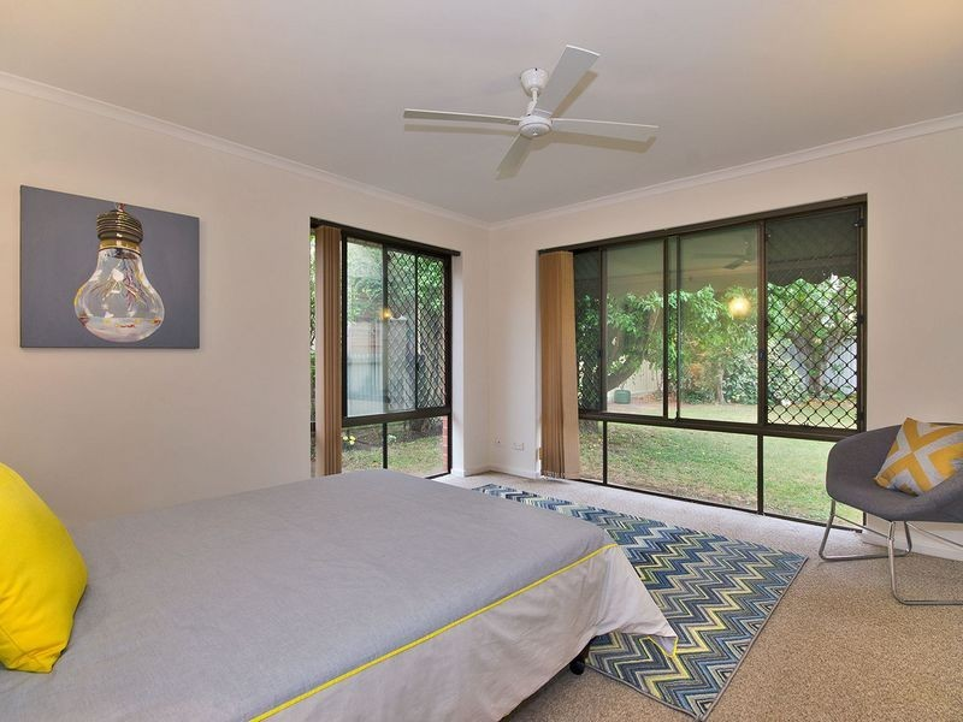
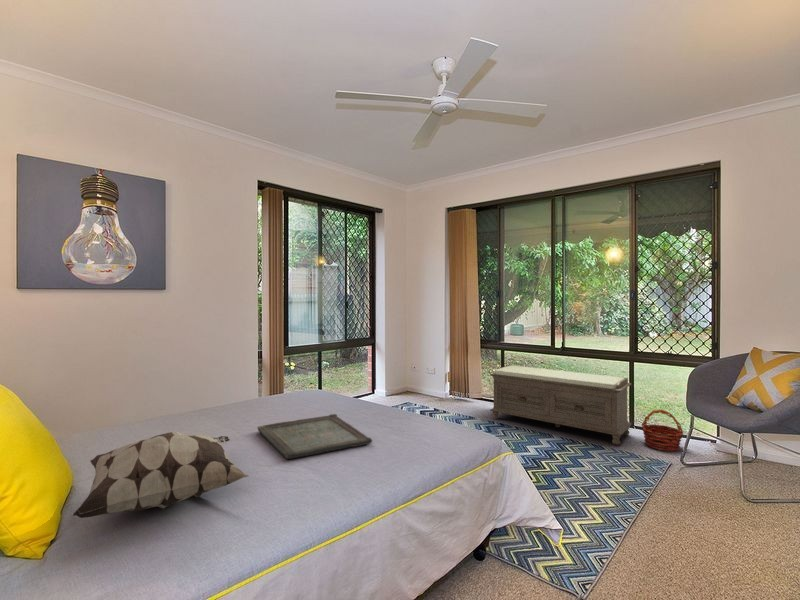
+ bench [489,364,632,446]
+ decorative pillow [72,431,250,519]
+ basket [641,409,684,452]
+ serving tray [256,413,373,460]
